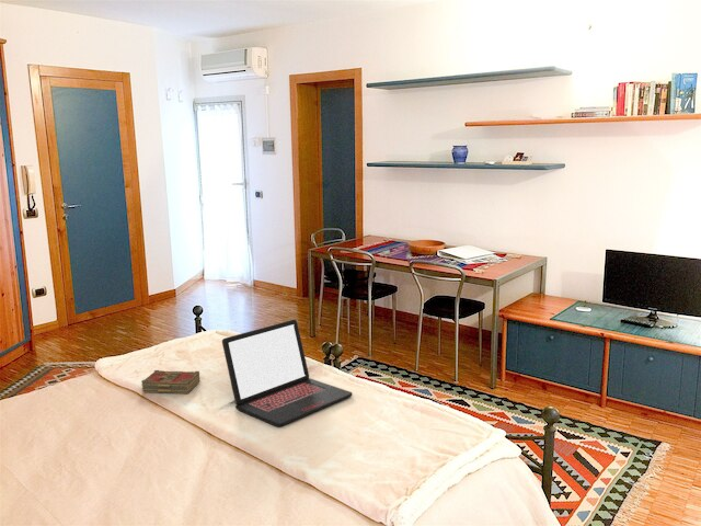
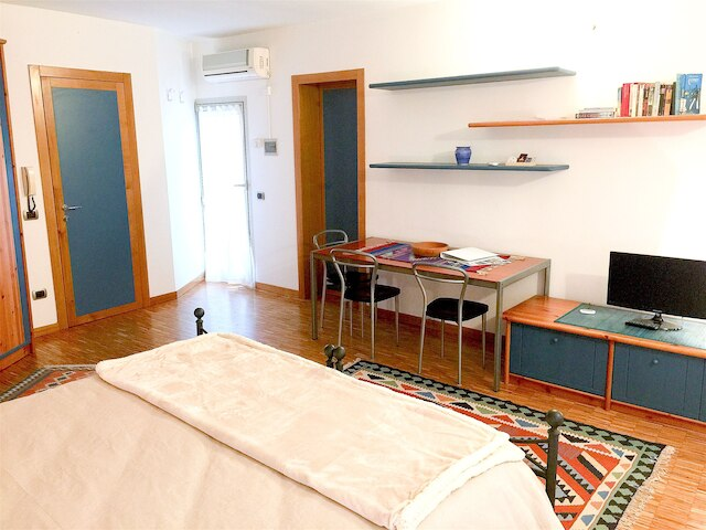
- book [140,369,200,395]
- laptop [221,319,353,427]
